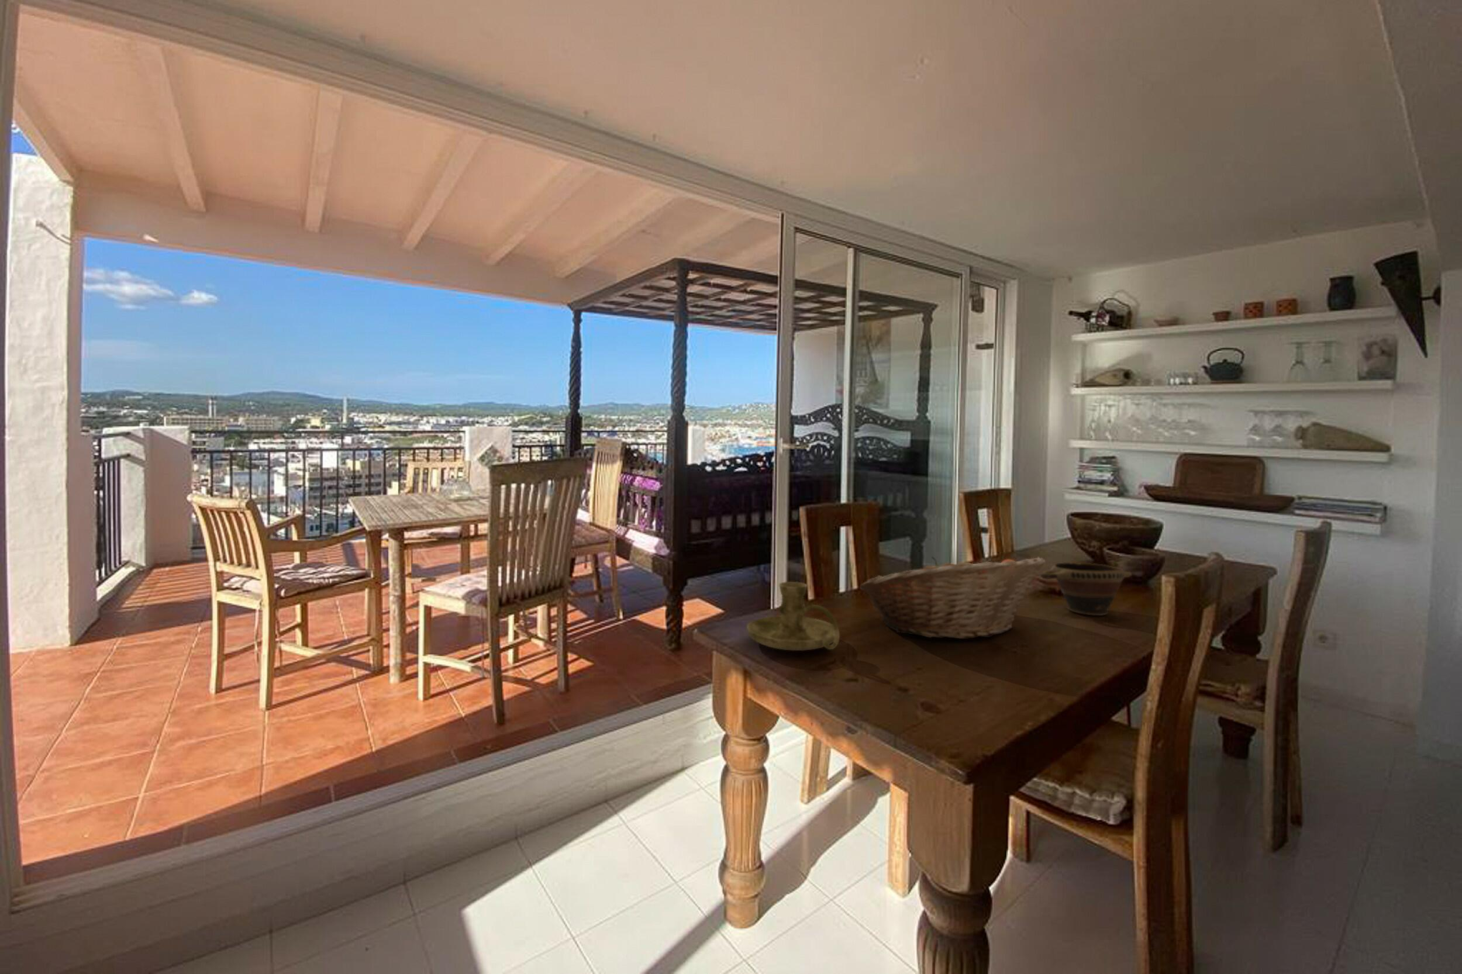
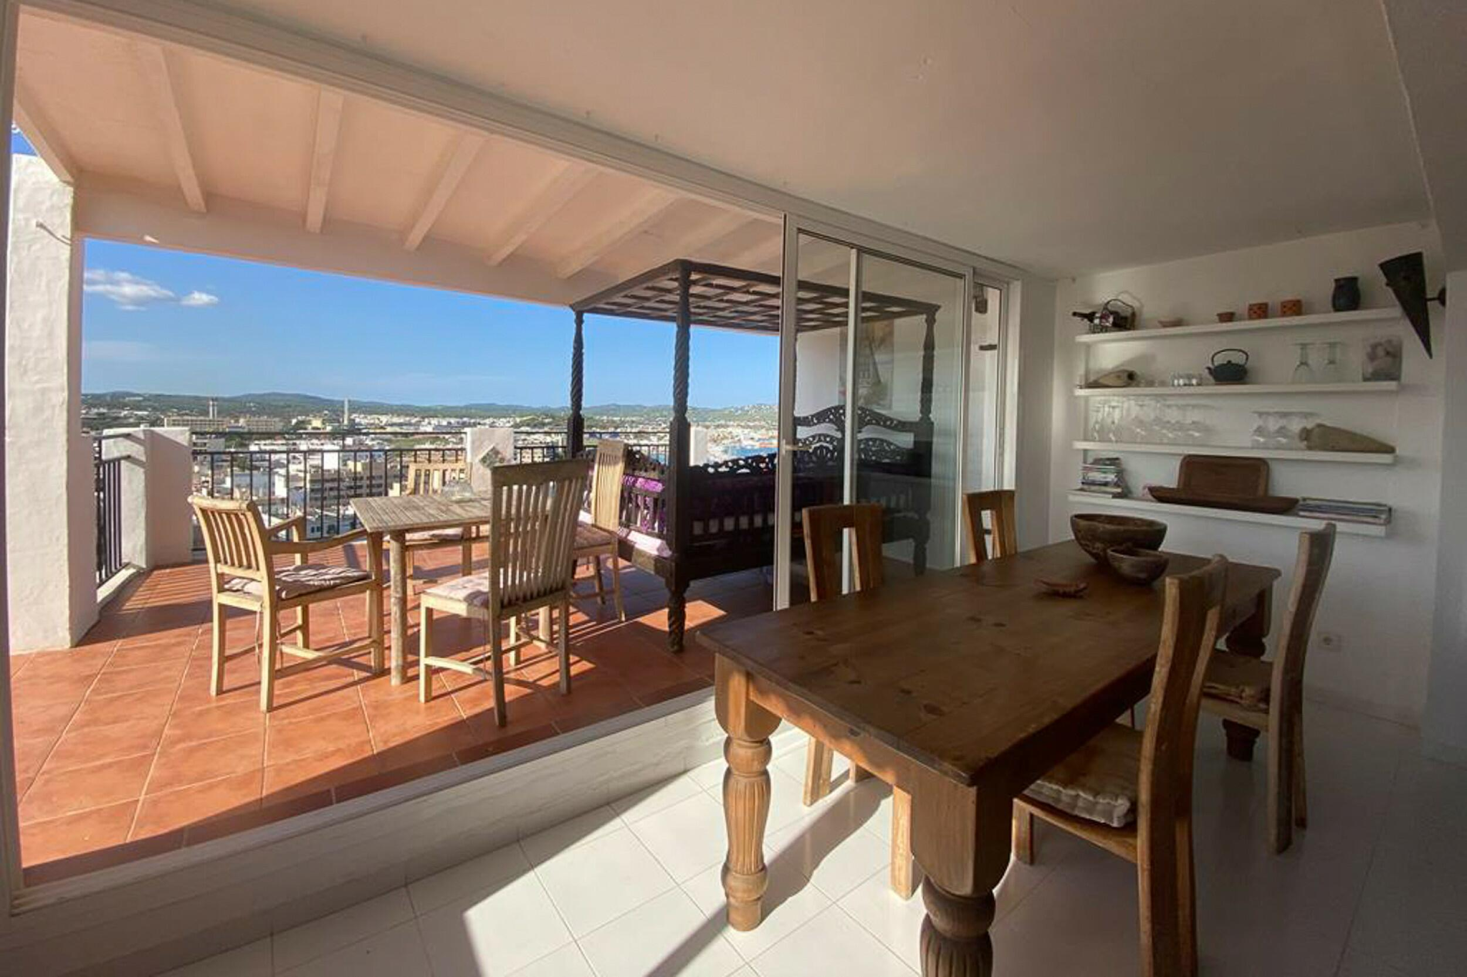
- bowl [1040,562,1133,616]
- fruit basket [859,555,1046,639]
- candle holder [746,582,840,651]
